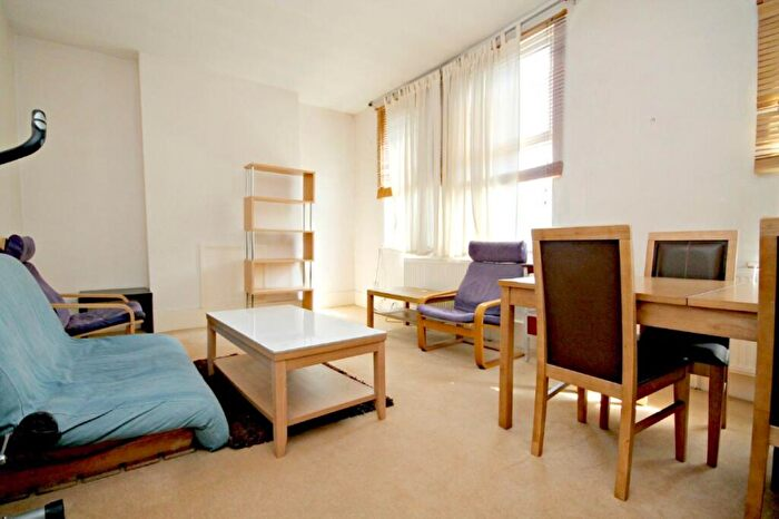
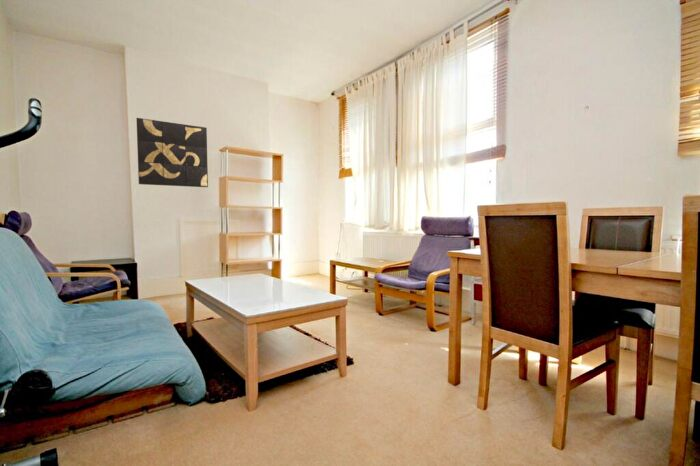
+ wall art [136,117,209,188]
